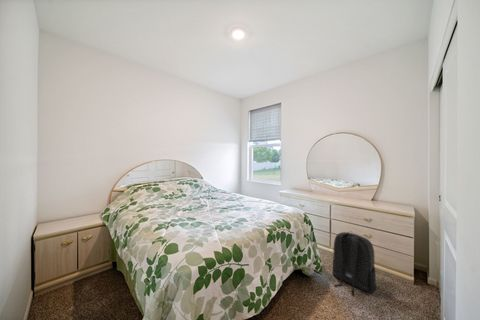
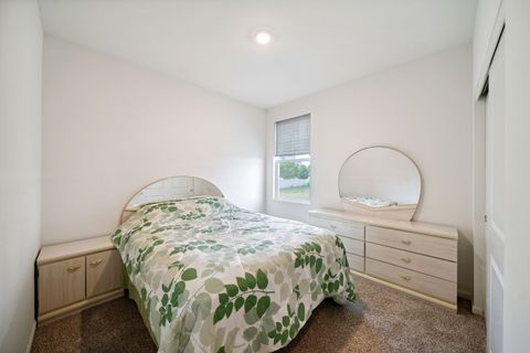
- backpack [332,230,377,297]
